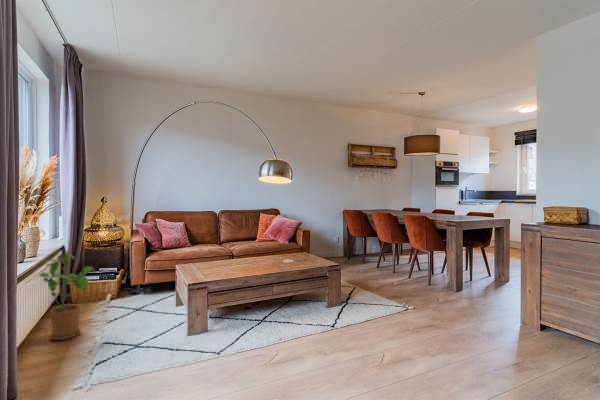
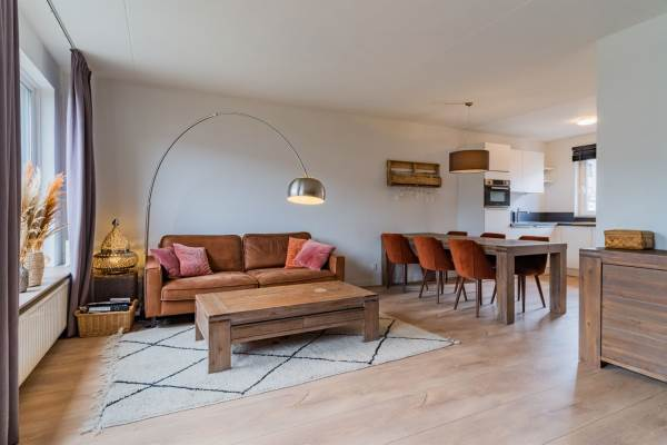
- house plant [38,253,96,341]
